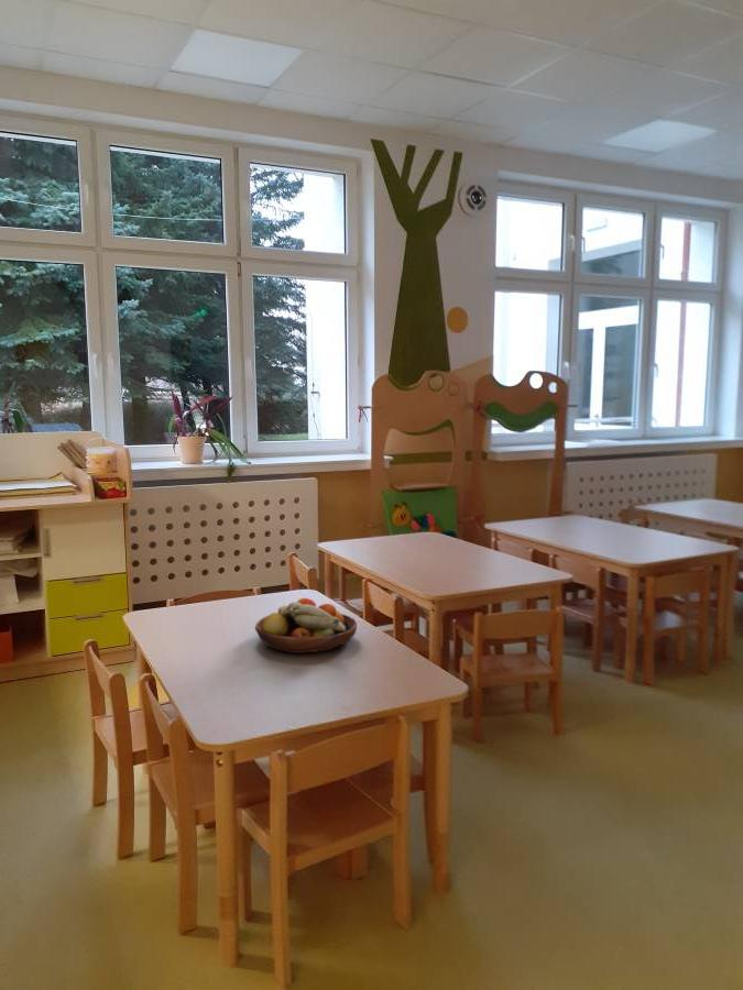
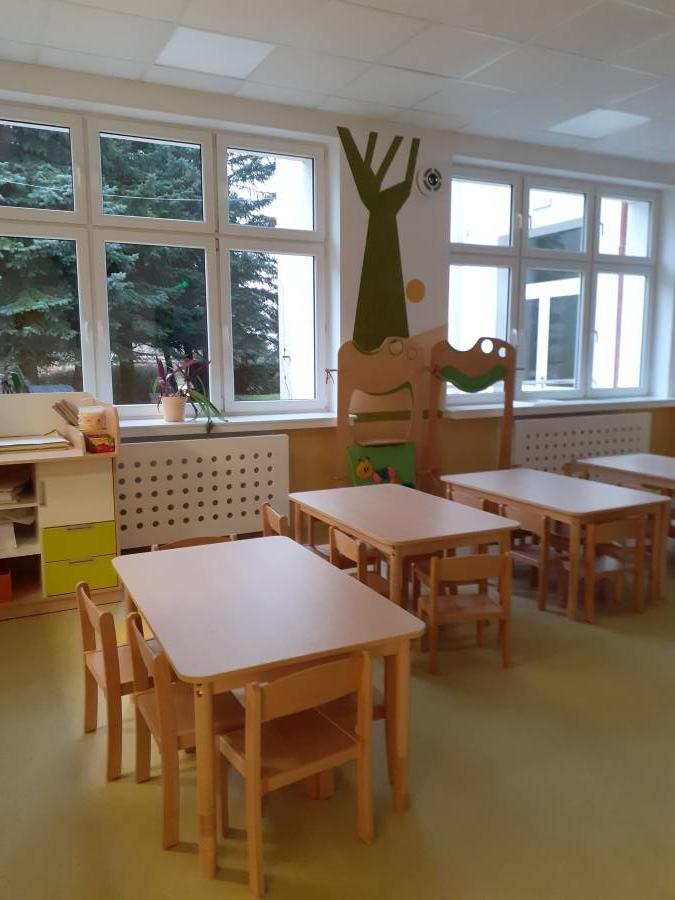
- fruit bowl [254,597,358,654]
